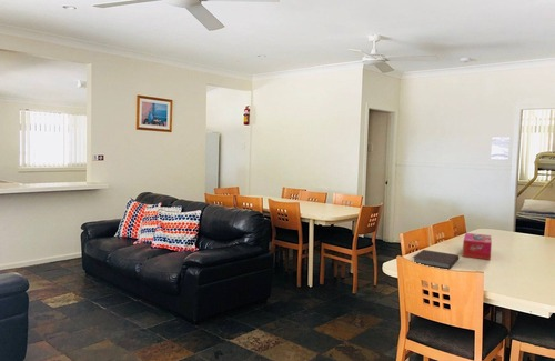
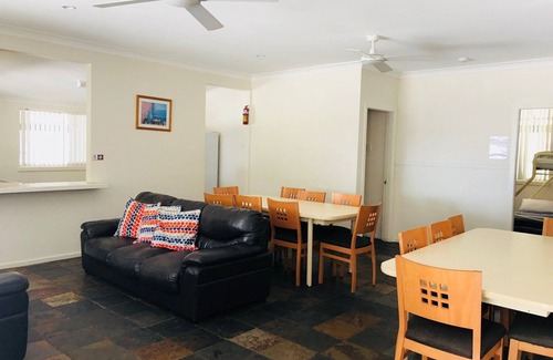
- notebook [411,249,460,270]
- tissue box [462,232,493,261]
